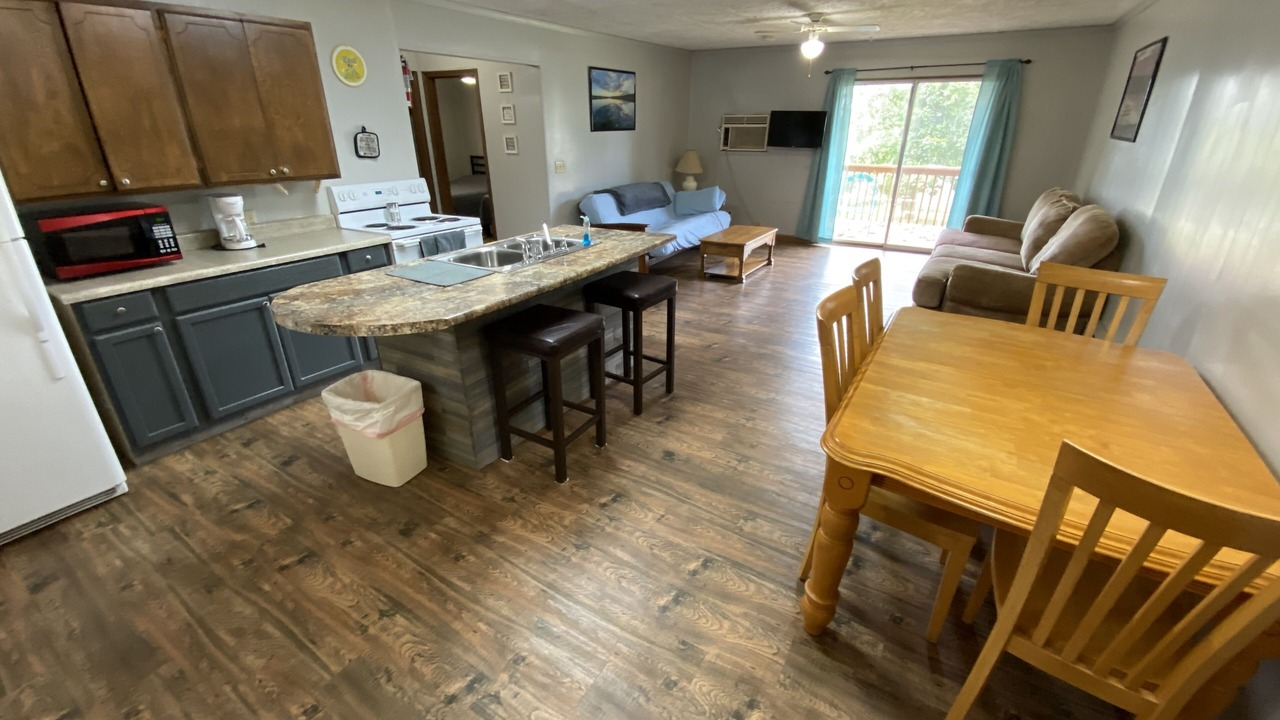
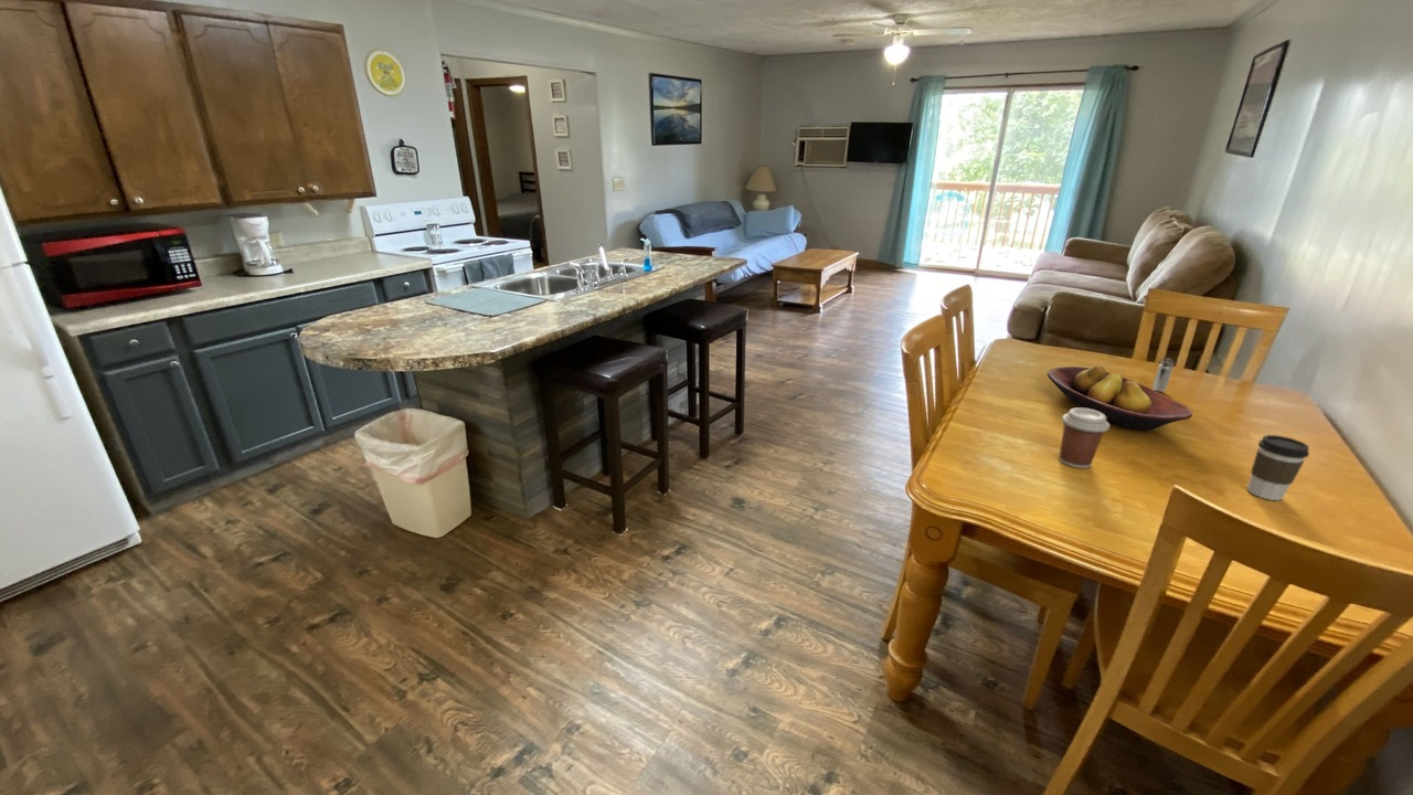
+ coffee cup [1246,434,1310,501]
+ coffee cup [1058,406,1111,469]
+ fruit bowl [1047,364,1193,432]
+ shaker [1151,357,1176,393]
